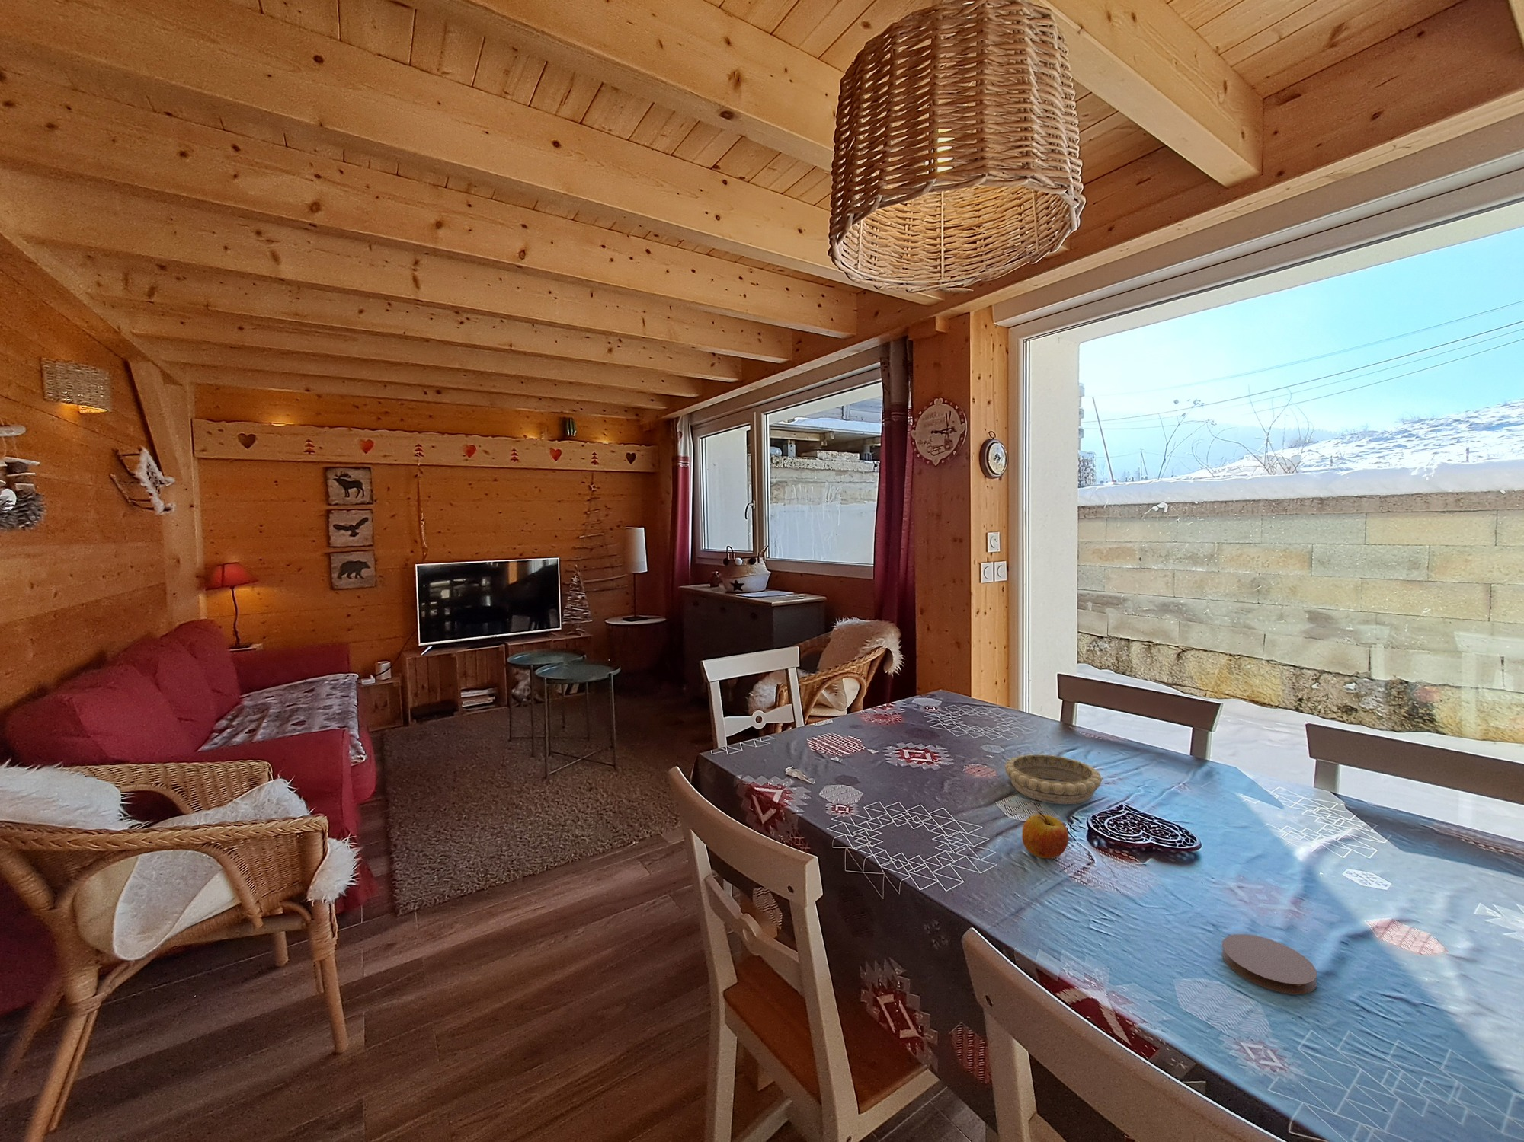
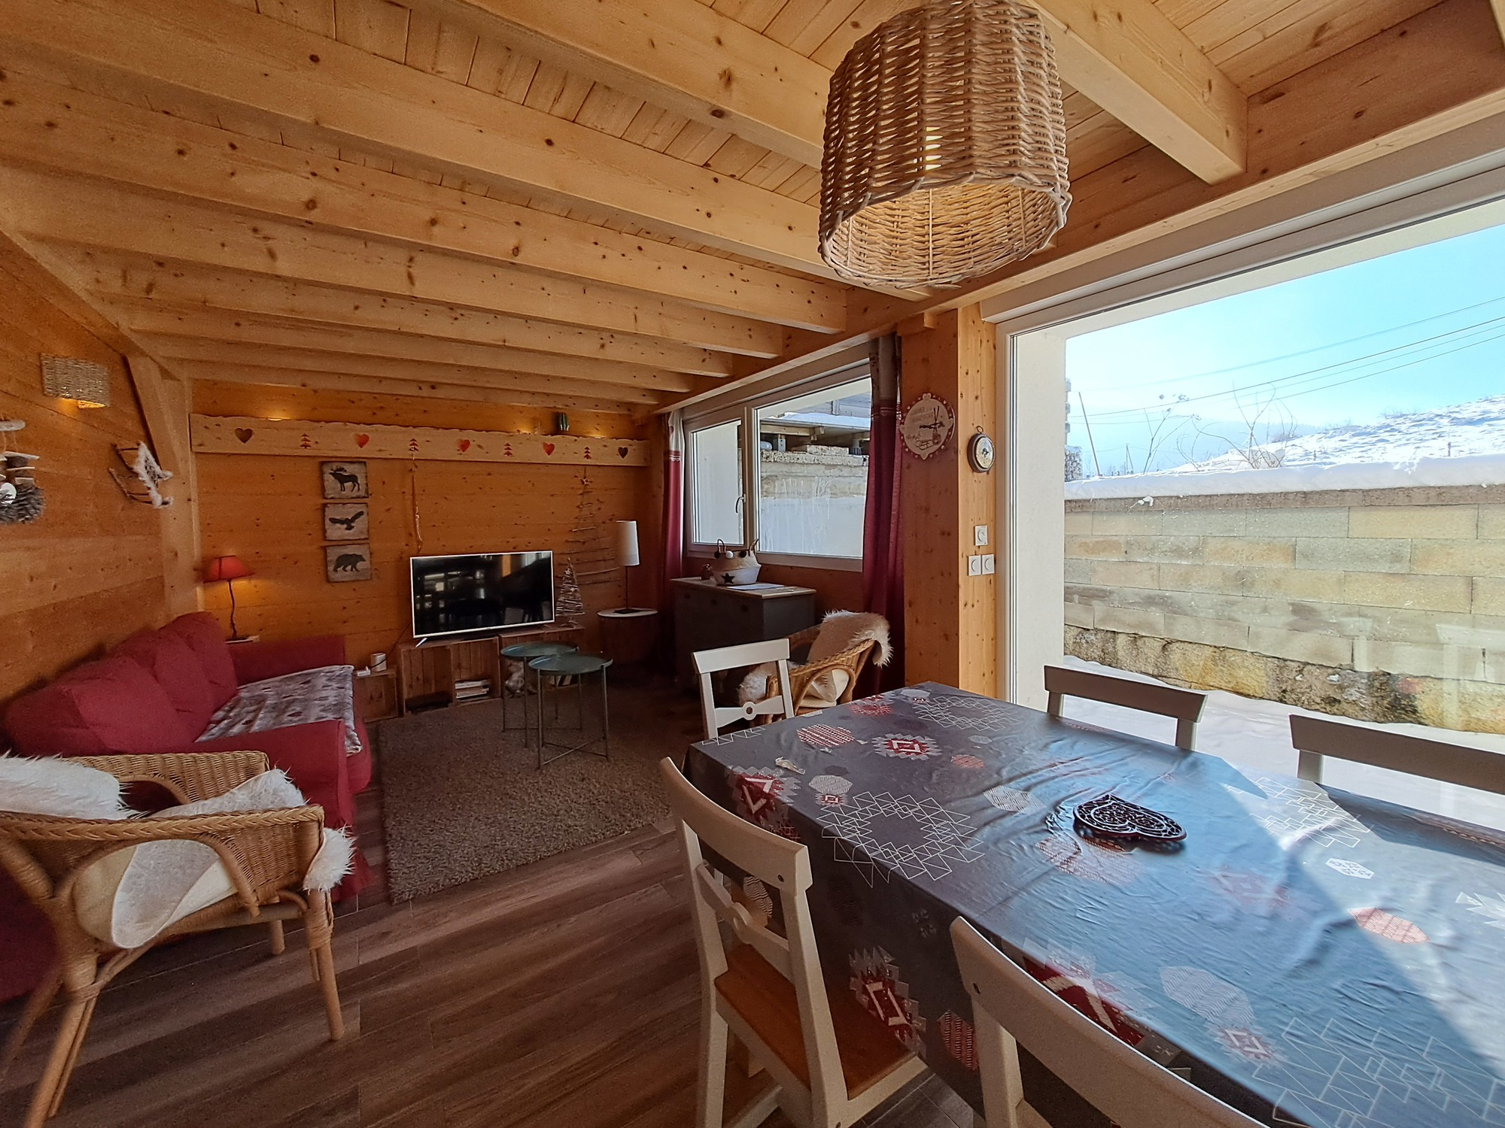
- decorative bowl [1003,753,1103,805]
- coaster [1222,933,1318,996]
- apple [1021,811,1069,859]
